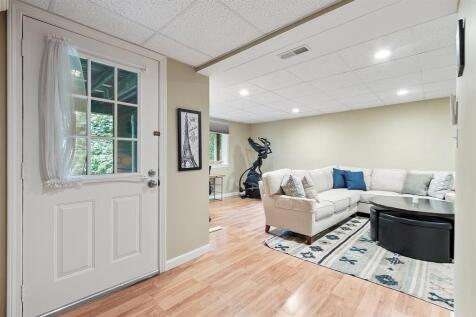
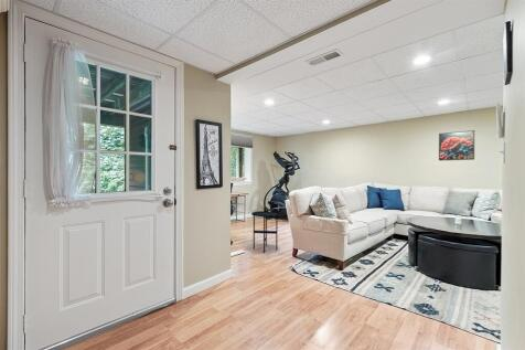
+ side table [250,210,280,254]
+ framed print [438,129,475,161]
